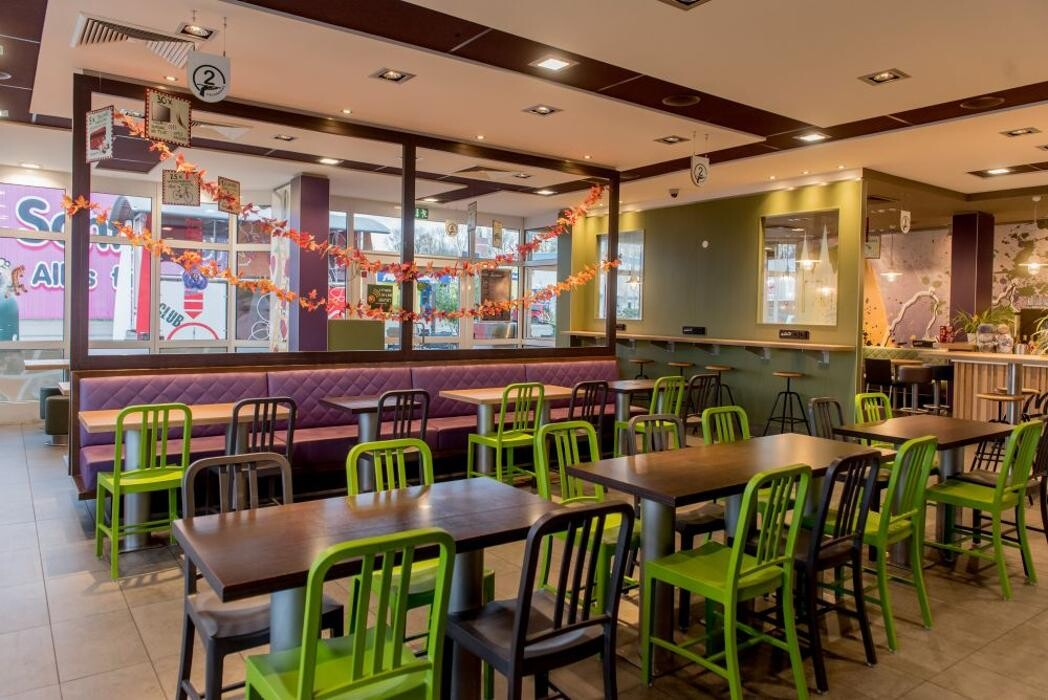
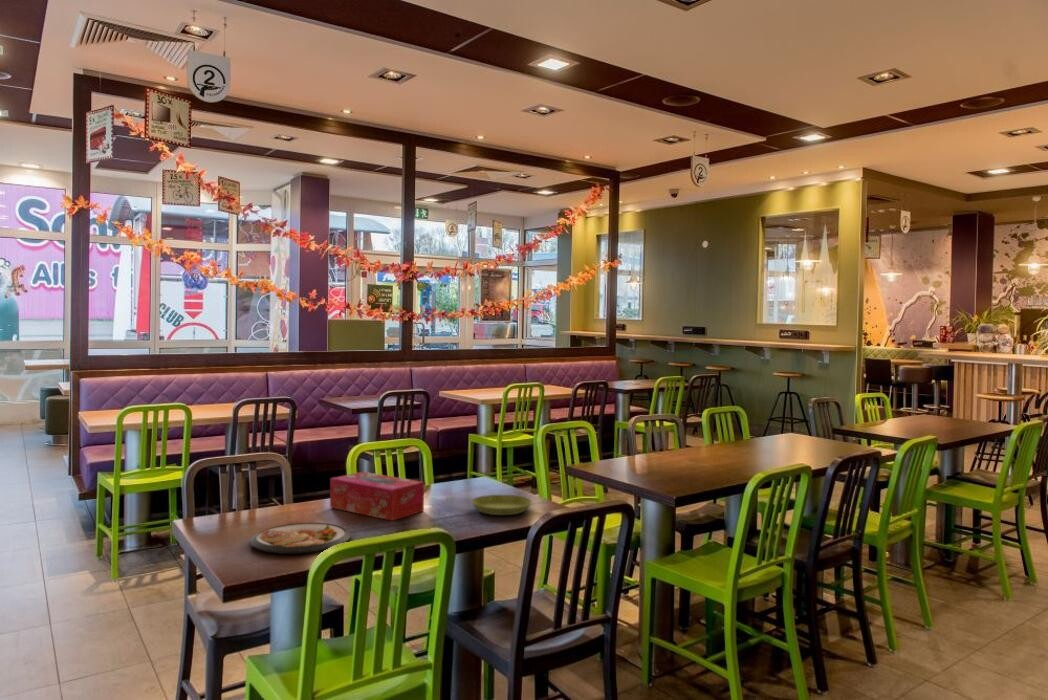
+ saucer [470,494,533,516]
+ dish [249,522,352,555]
+ tissue box [329,471,425,522]
